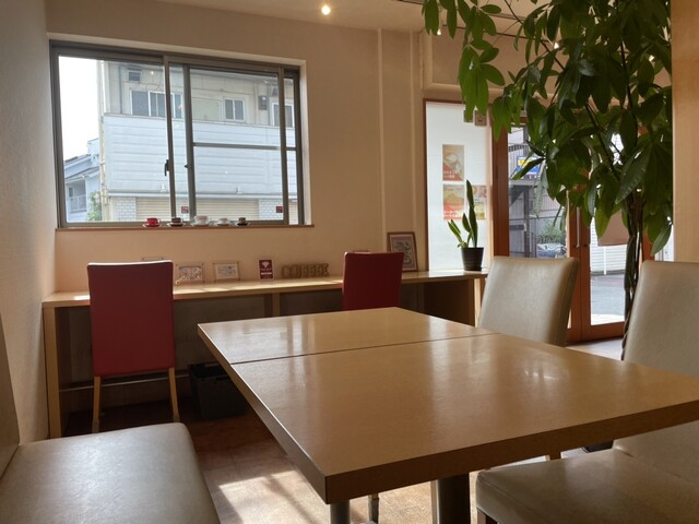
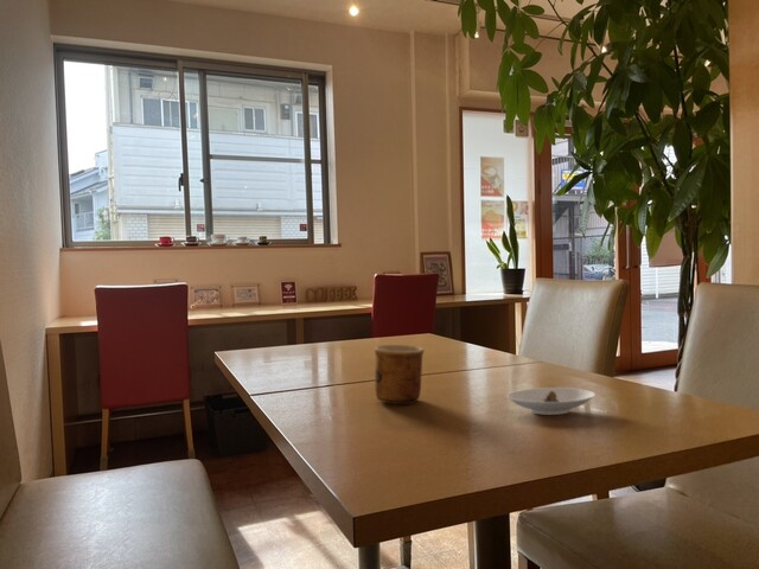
+ saucer [505,386,597,416]
+ cup [374,344,426,405]
